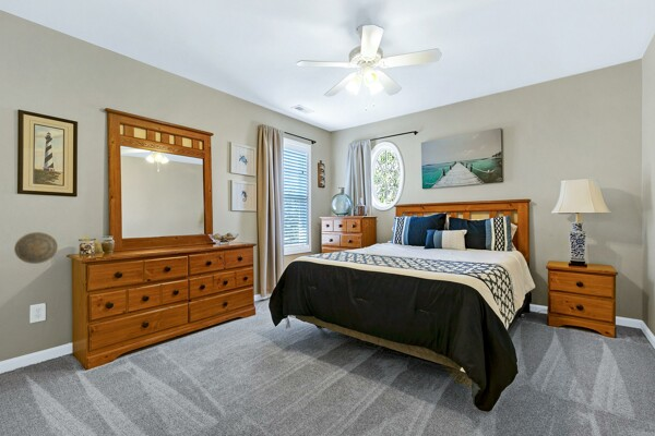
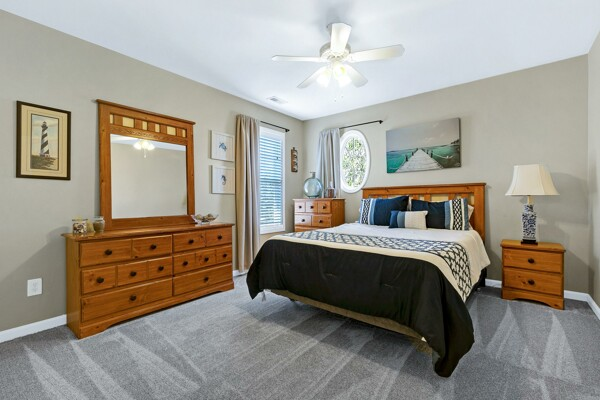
- decorative plate [13,231,59,265]
